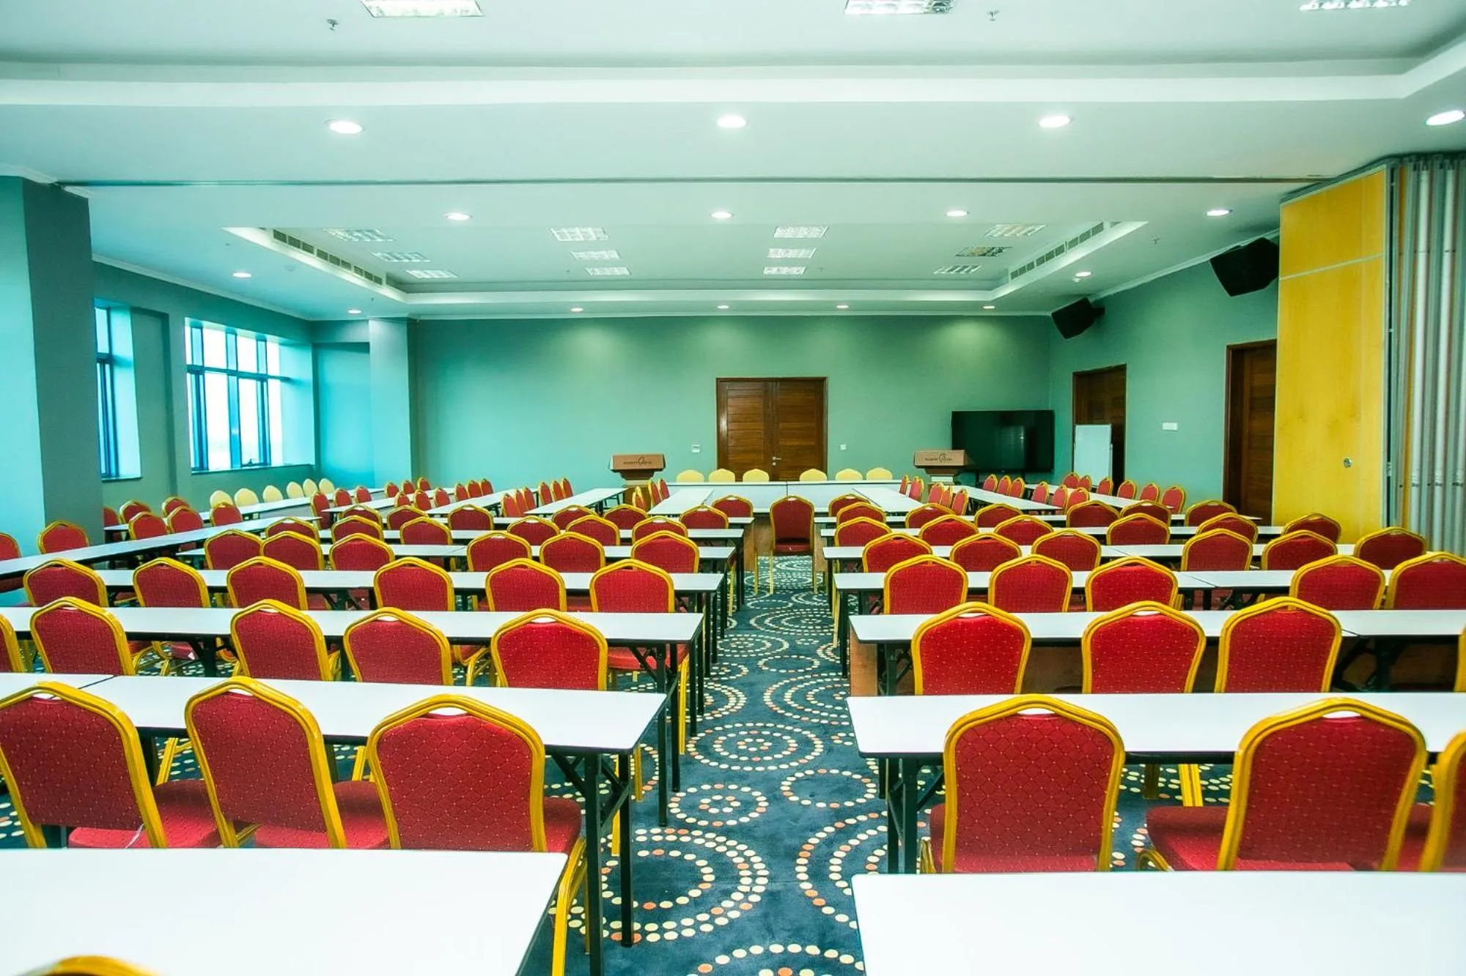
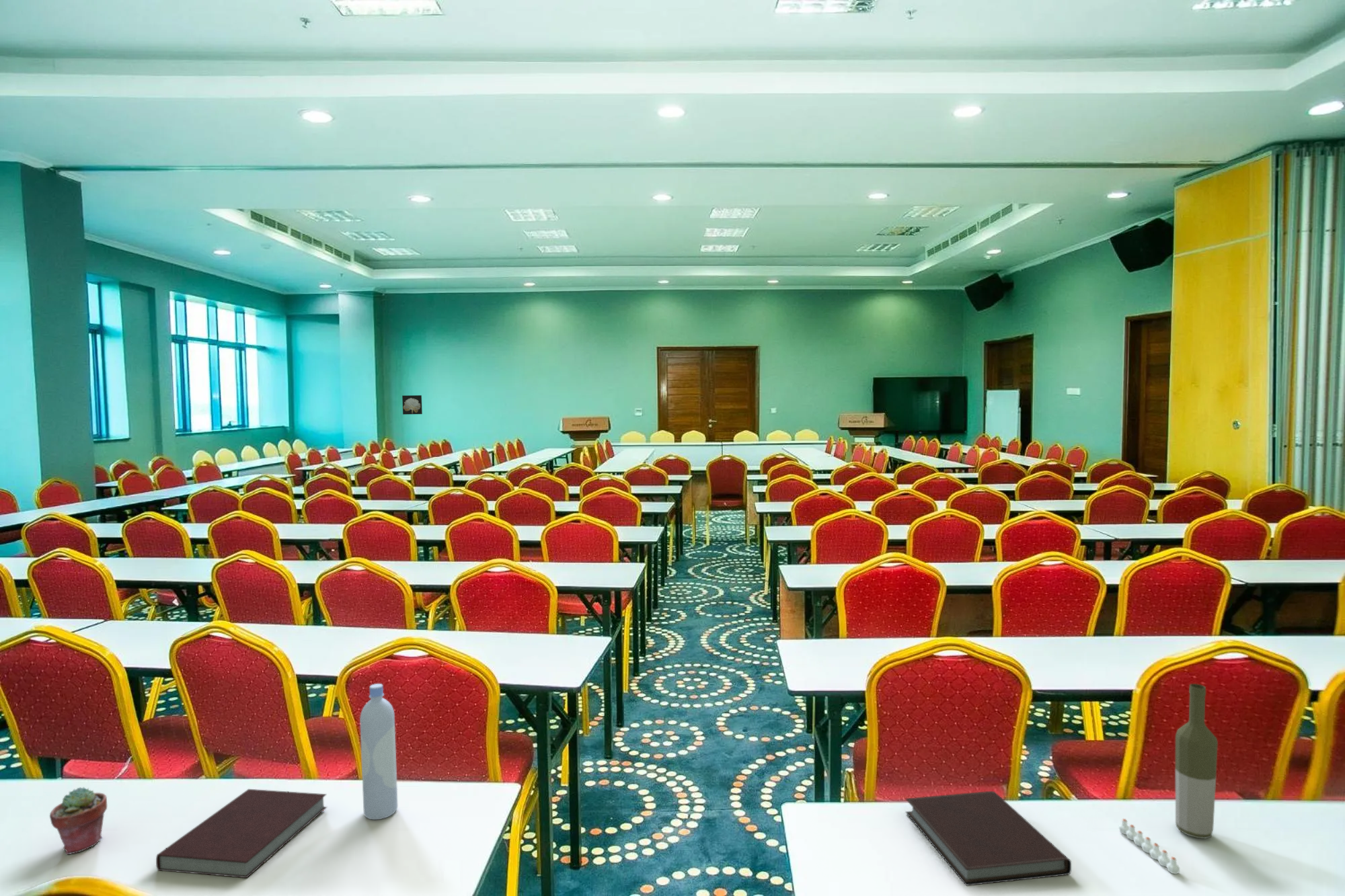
+ bottle [1175,683,1219,840]
+ notebook [155,788,328,879]
+ potted succulent [49,786,108,855]
+ jar [1118,818,1180,874]
+ notebook [905,790,1072,887]
+ bottle [359,683,398,820]
+ wall art [401,395,423,415]
